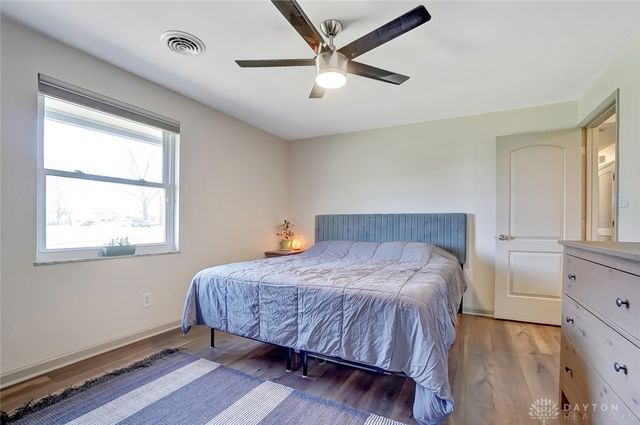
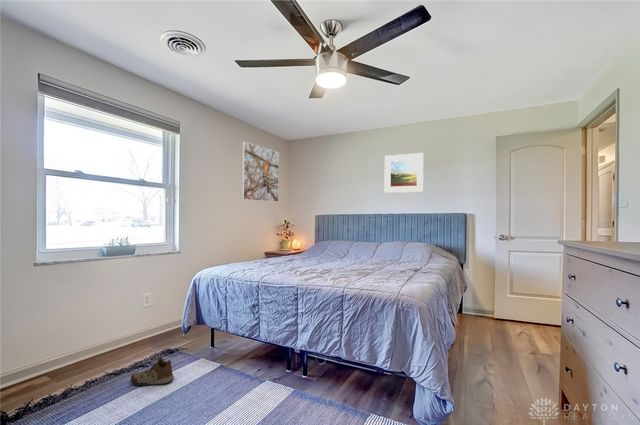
+ shoe [130,357,175,388]
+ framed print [384,152,425,194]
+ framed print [241,141,280,203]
